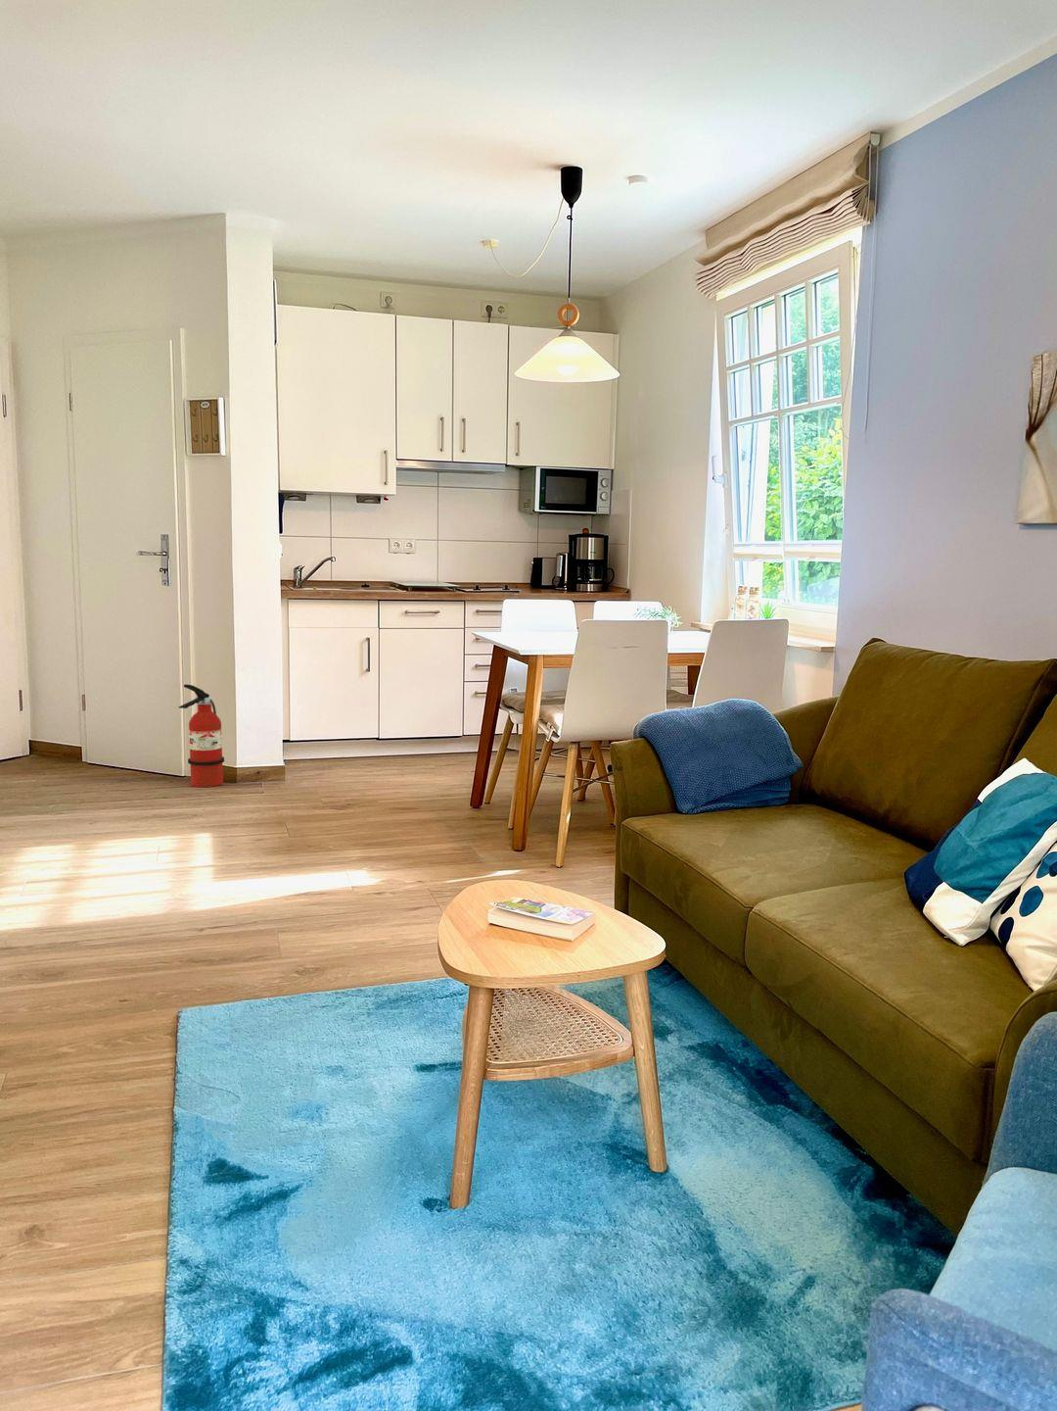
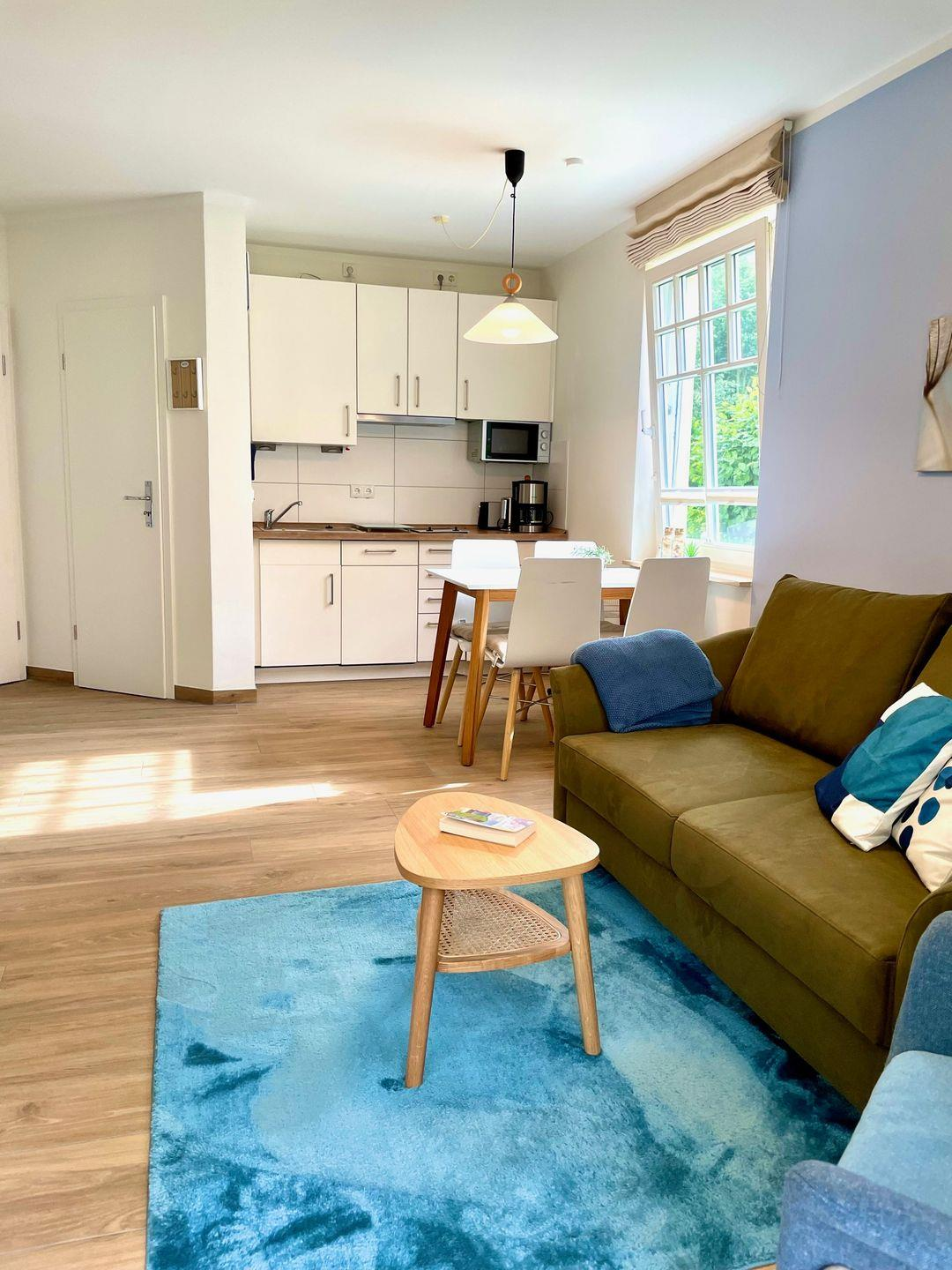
- fire extinguisher [178,684,225,788]
